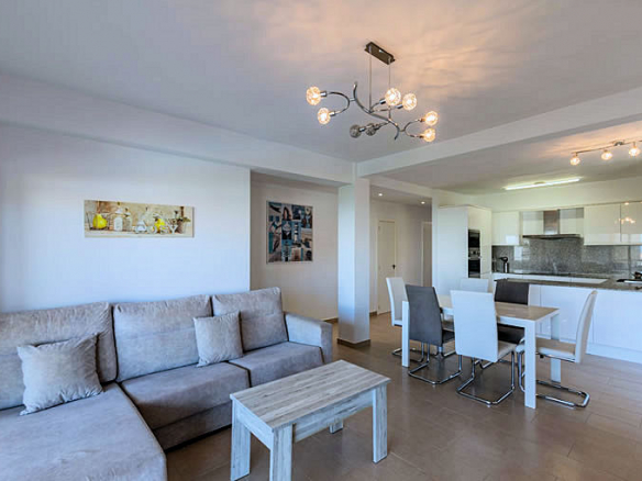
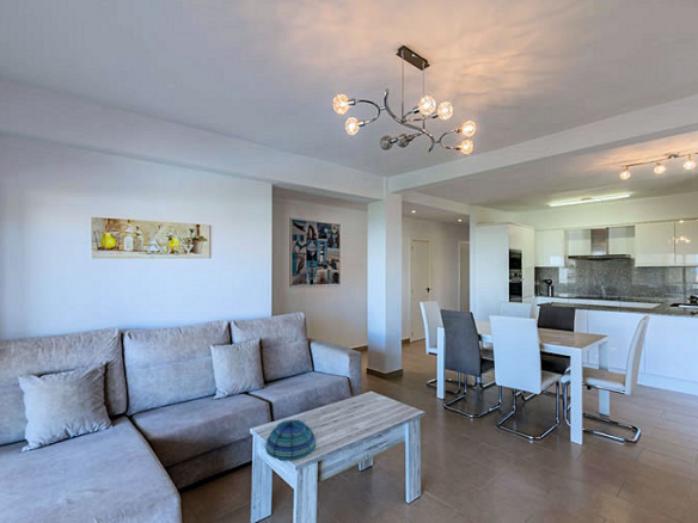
+ decorative bowl [265,418,317,461]
